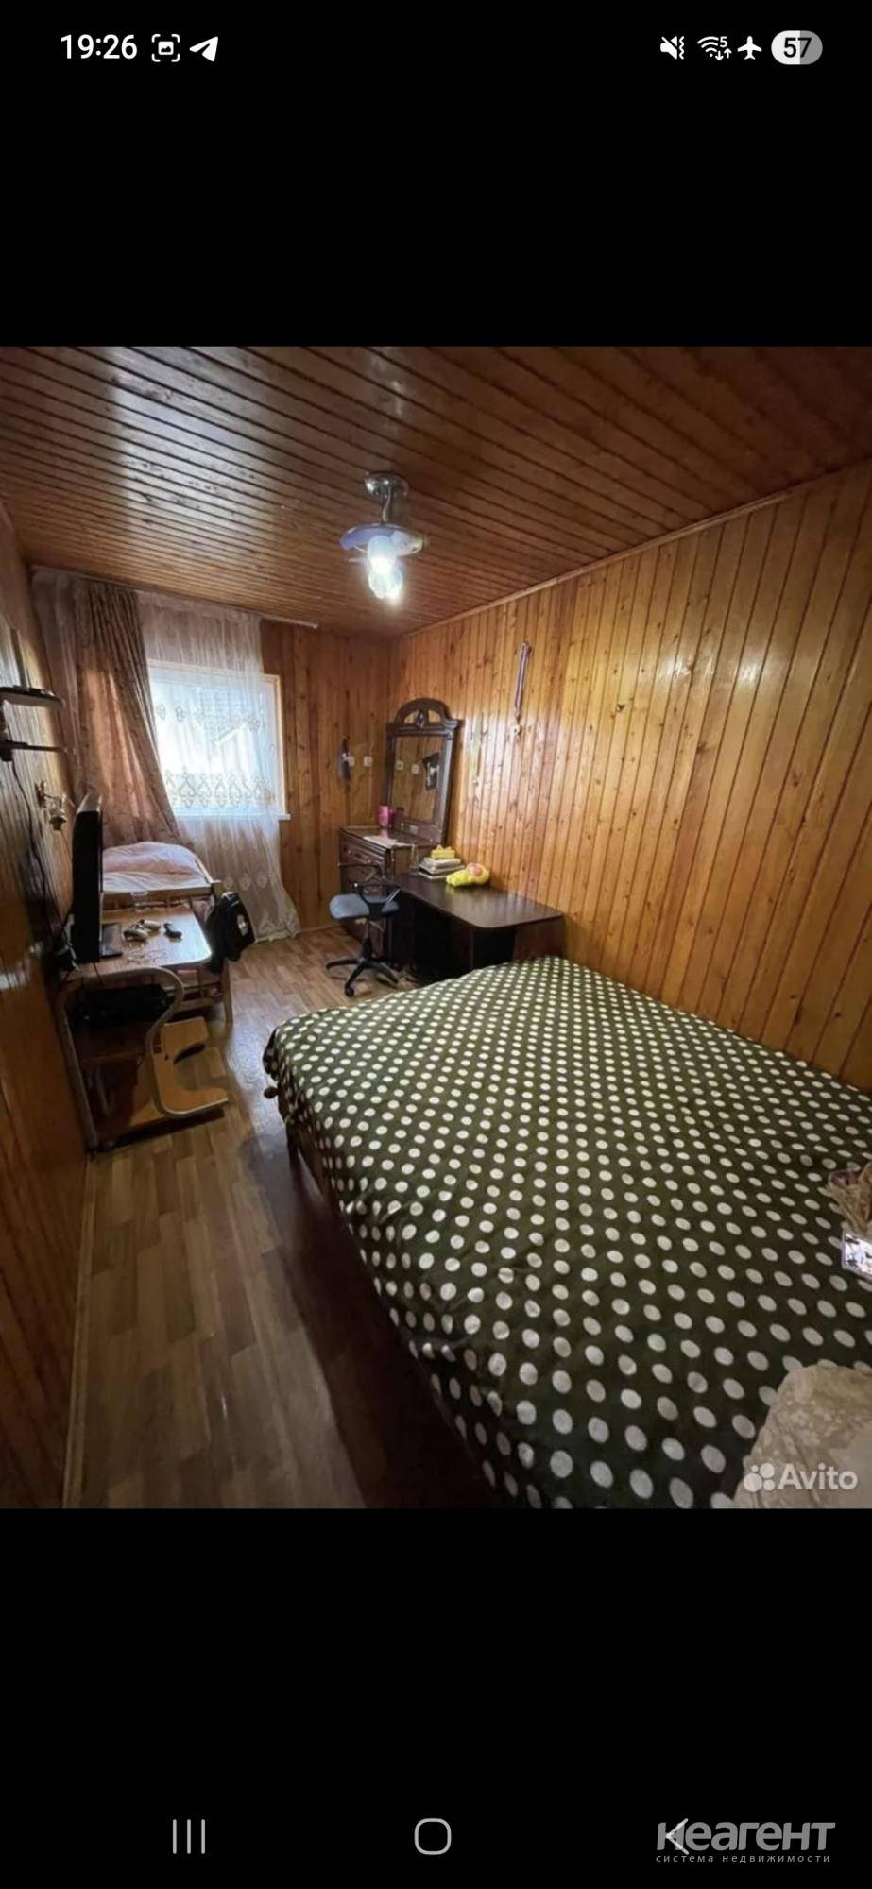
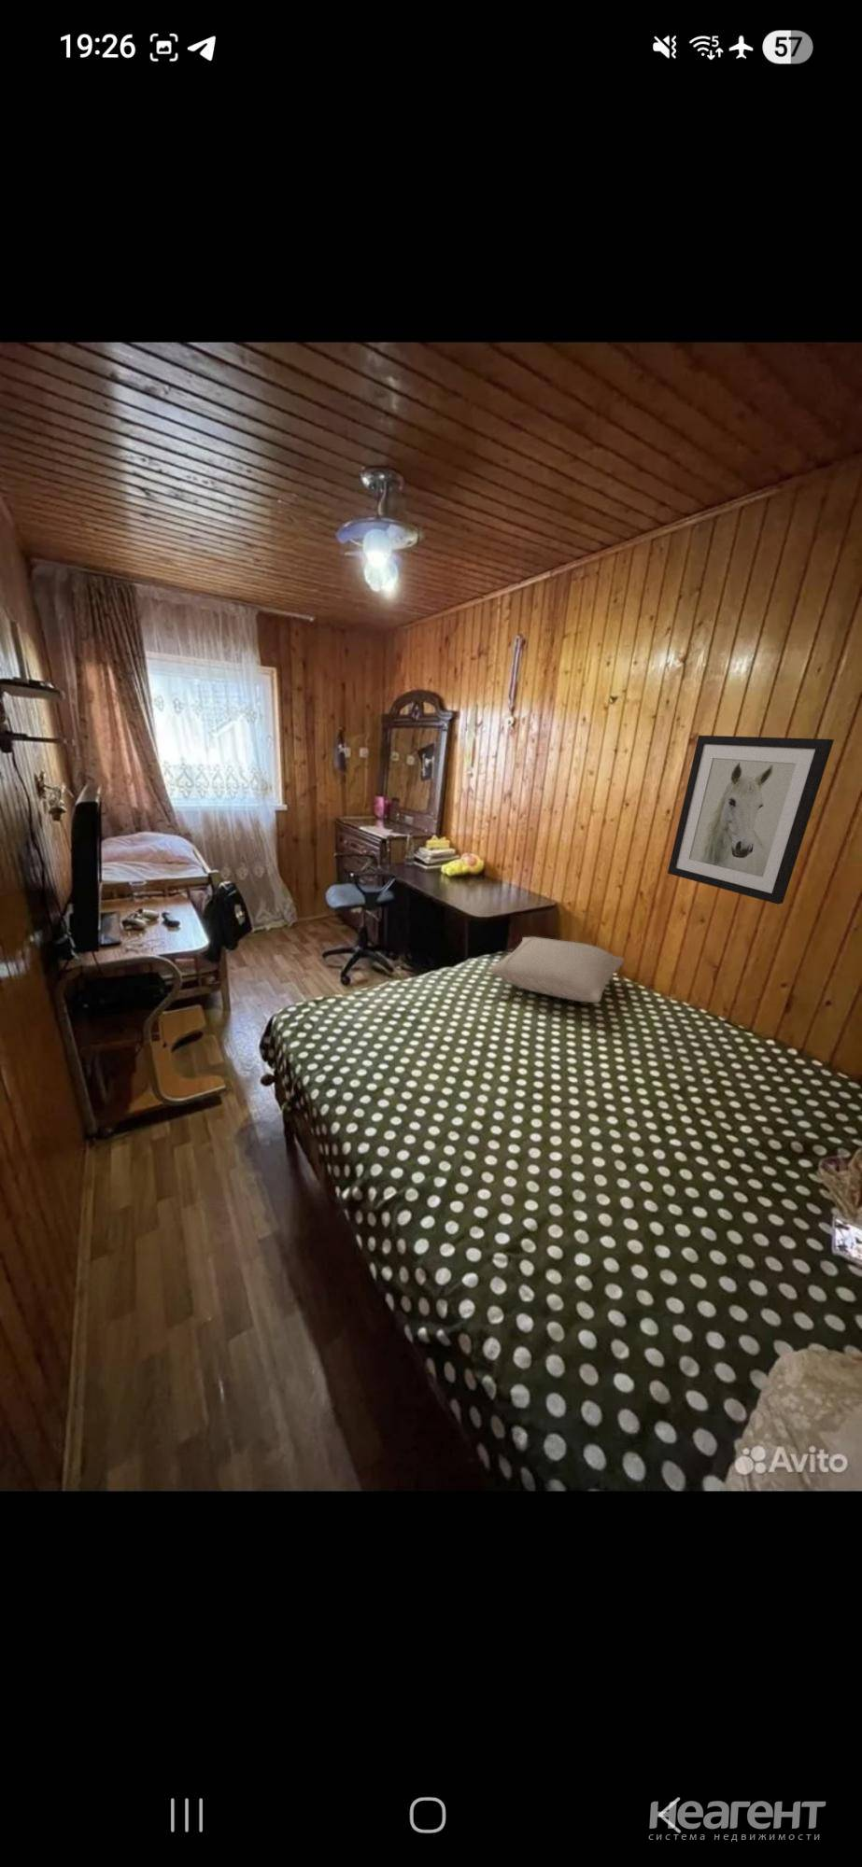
+ pillow [486,936,626,1004]
+ wall art [667,735,835,905]
